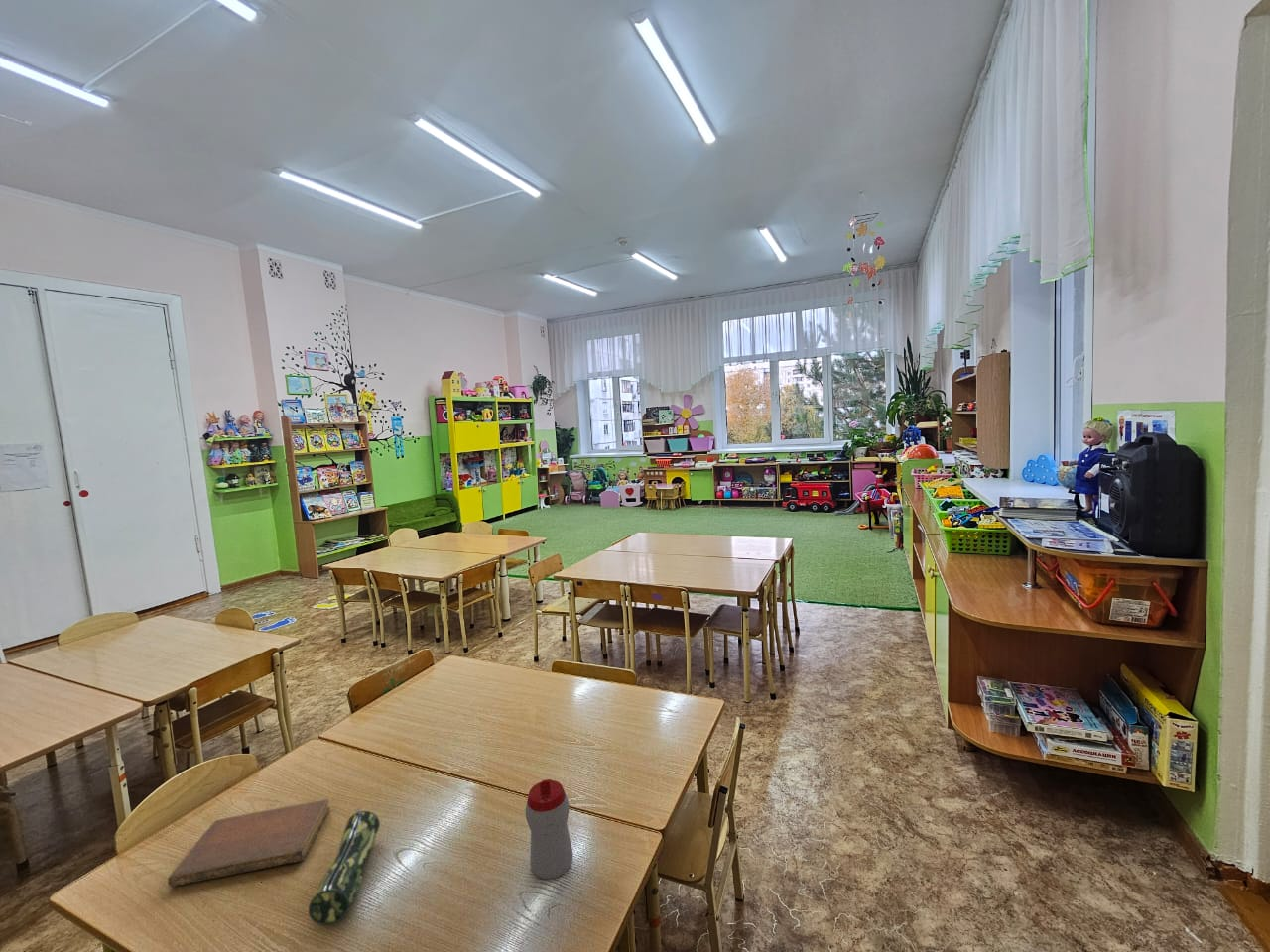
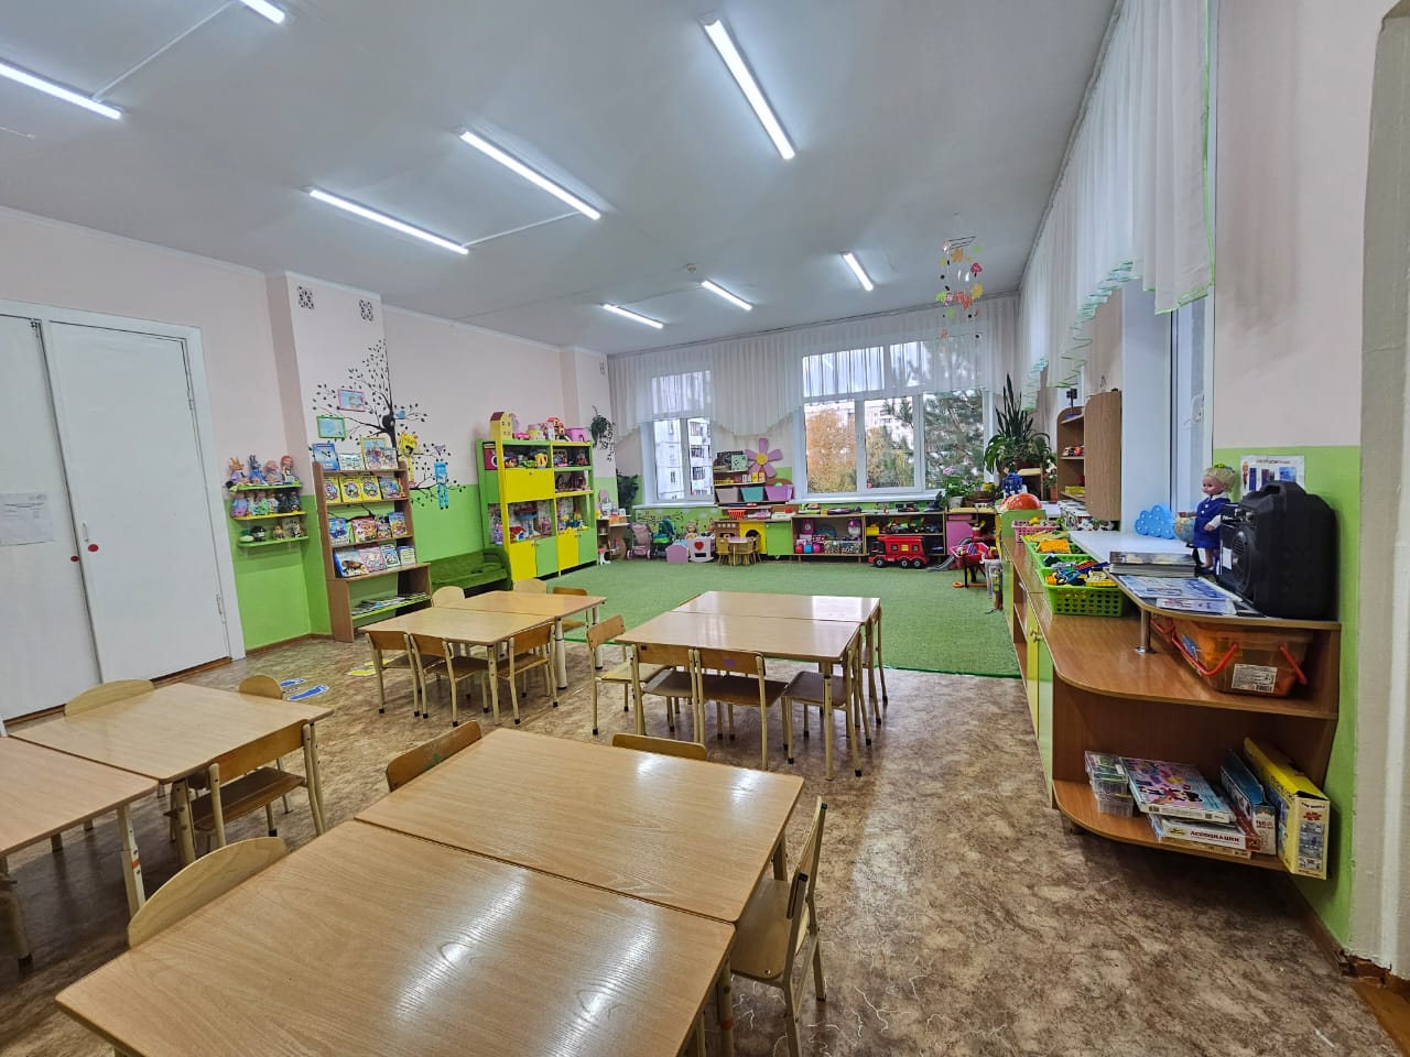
- notebook [167,798,331,888]
- sippy cup [525,778,574,880]
- pencil case [308,807,381,926]
